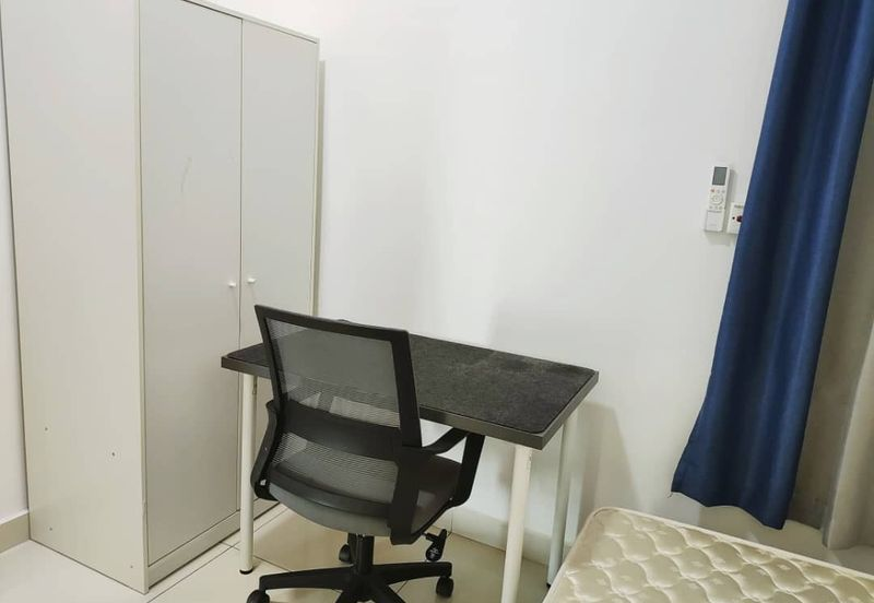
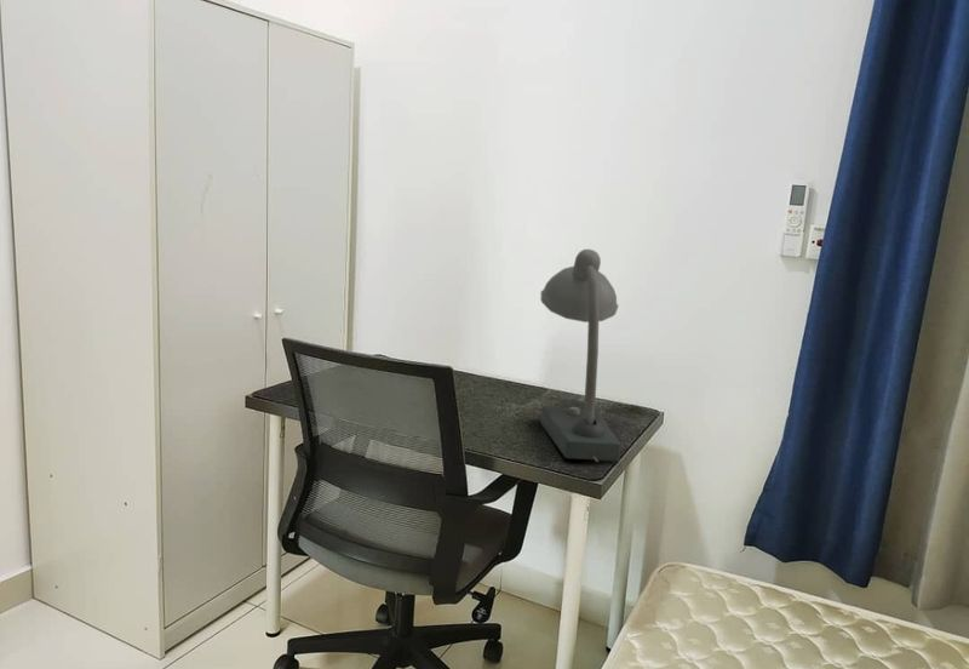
+ desk lamp [539,248,621,463]
